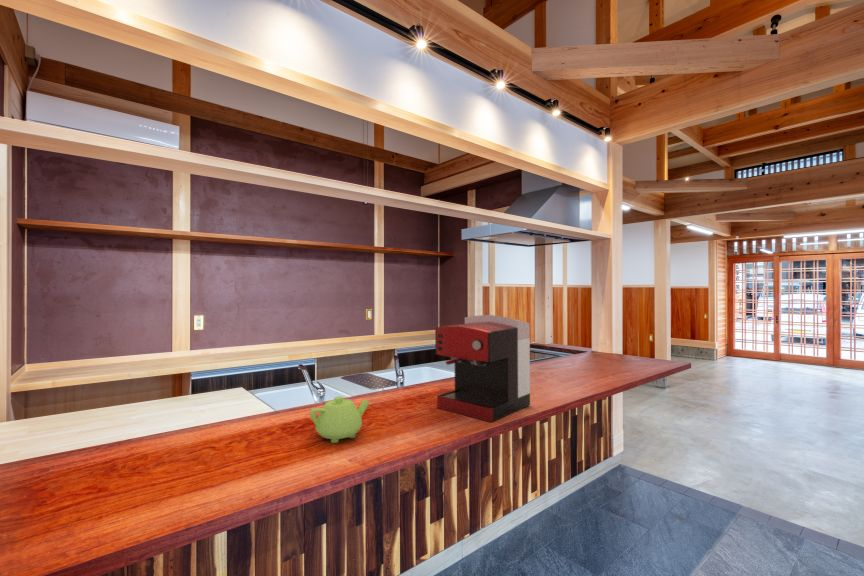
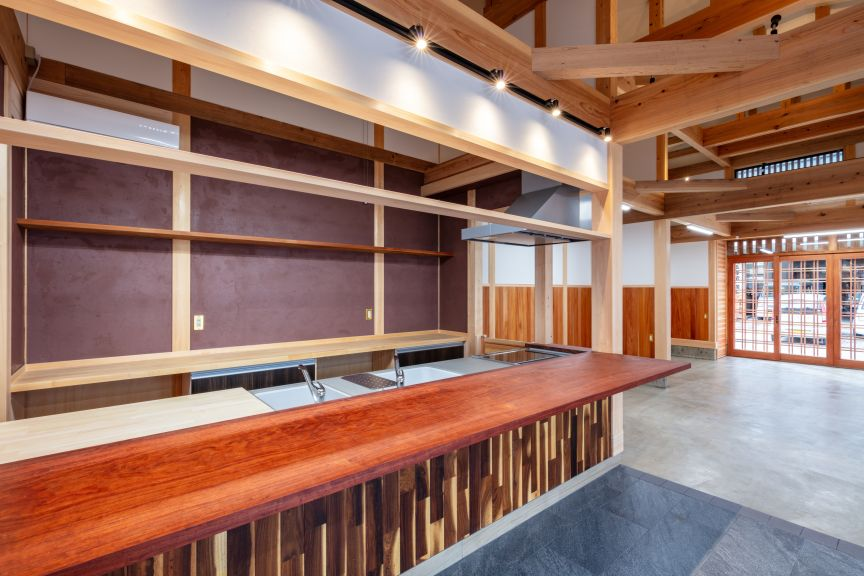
- teapot [309,395,371,444]
- coffee maker [434,314,531,423]
